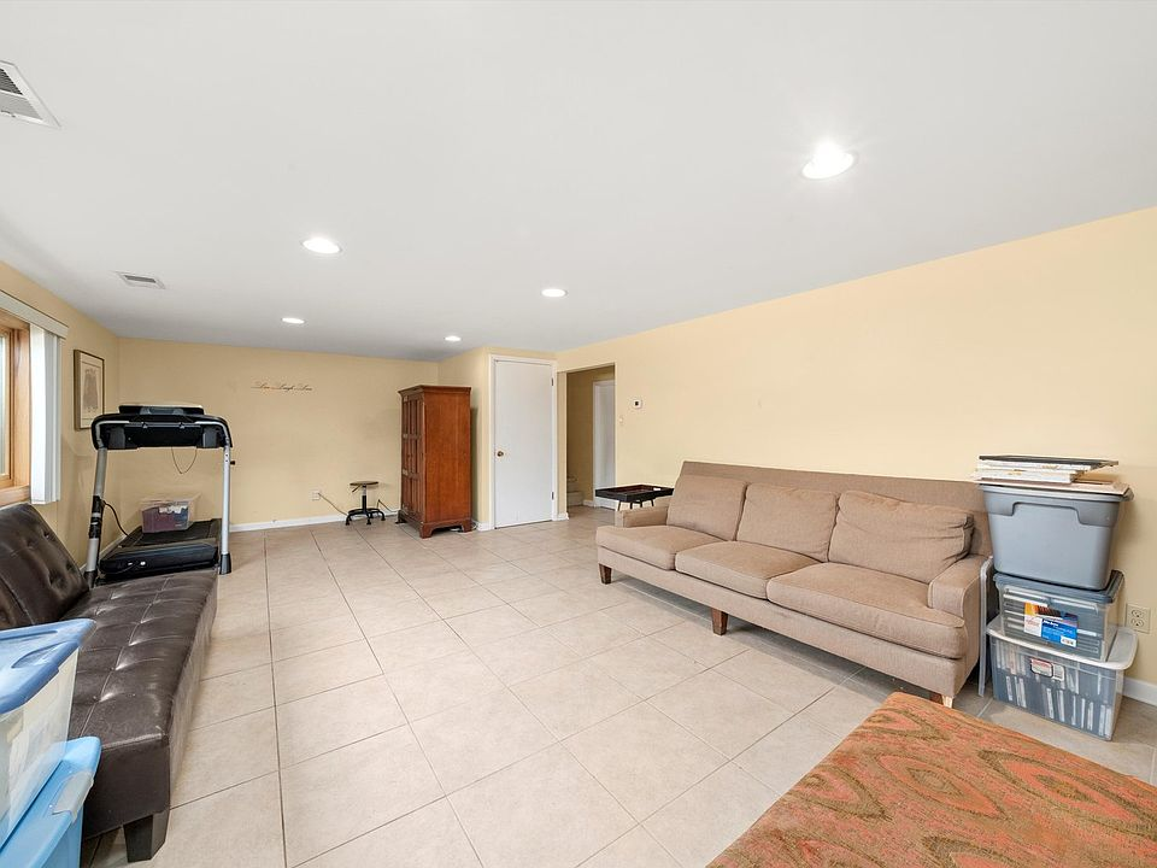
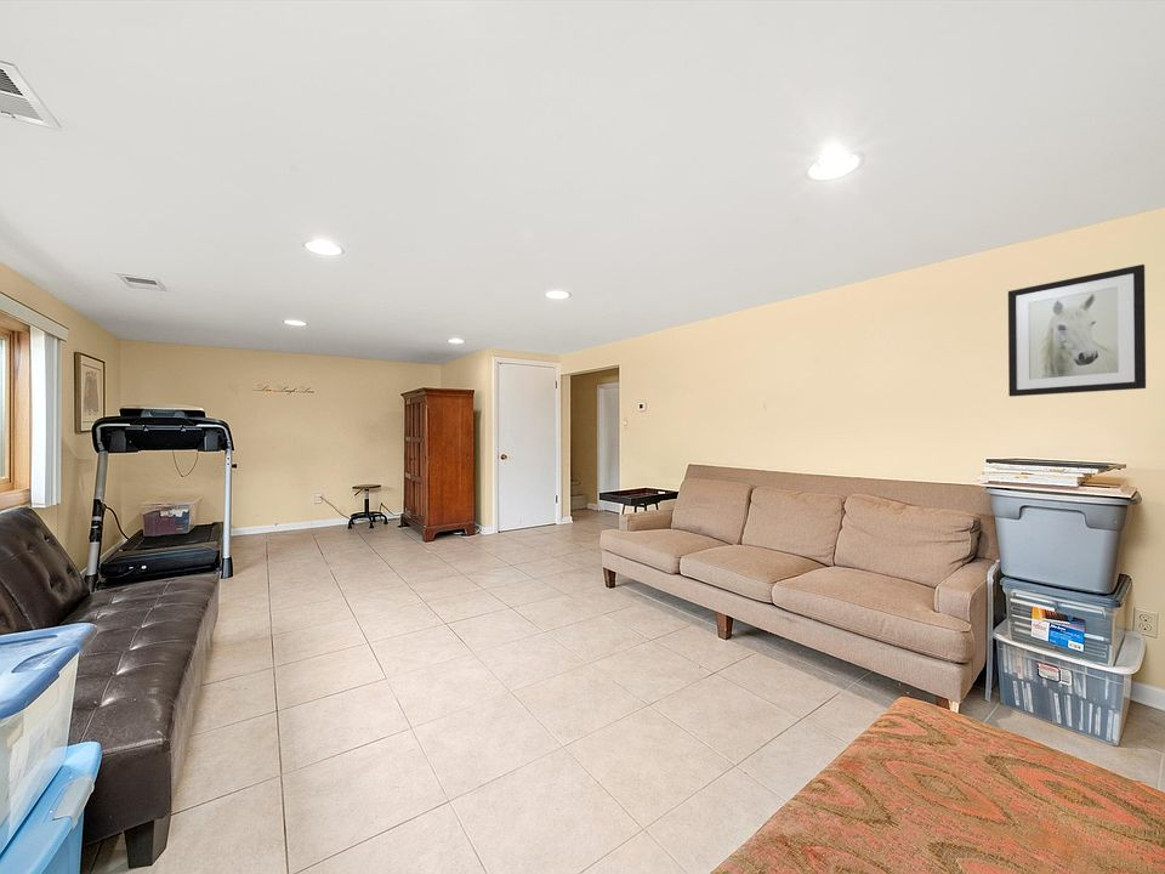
+ wall art [1007,263,1147,398]
